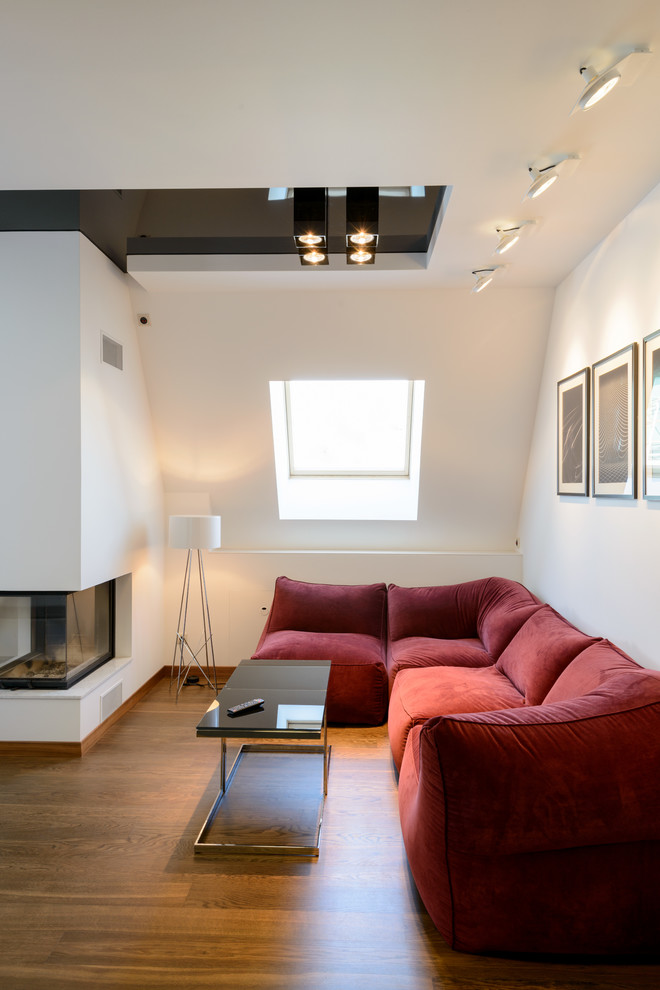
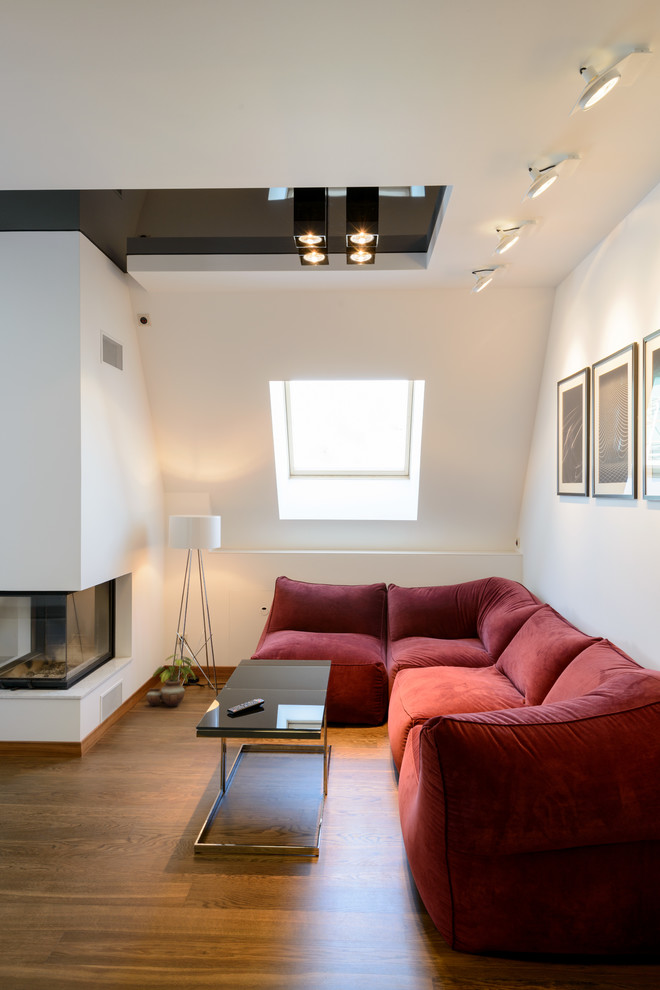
+ potted plant [146,653,197,708]
